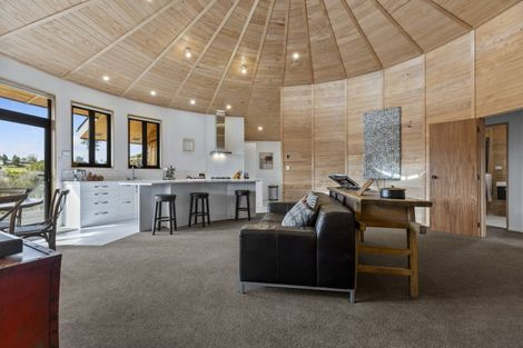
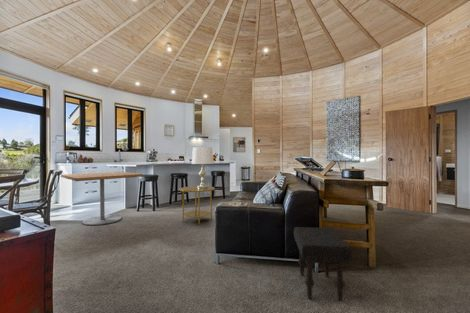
+ side table [178,185,216,225]
+ dining table [60,171,144,226]
+ ottoman [293,226,353,302]
+ lamp [191,145,214,188]
